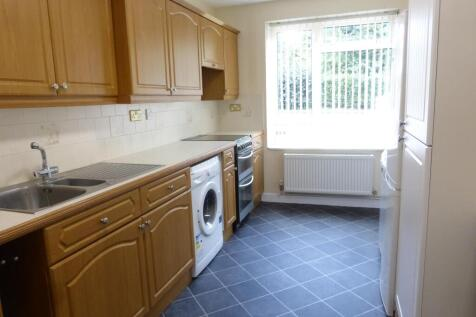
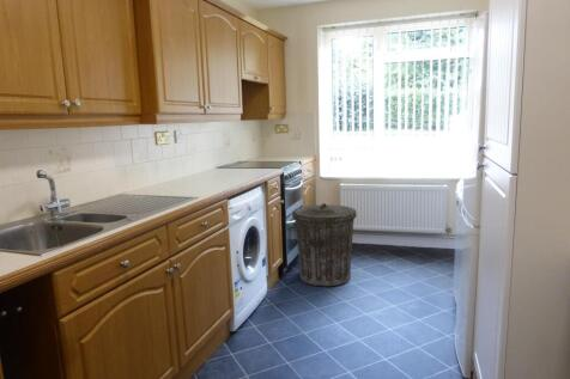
+ trash can [291,202,358,287]
